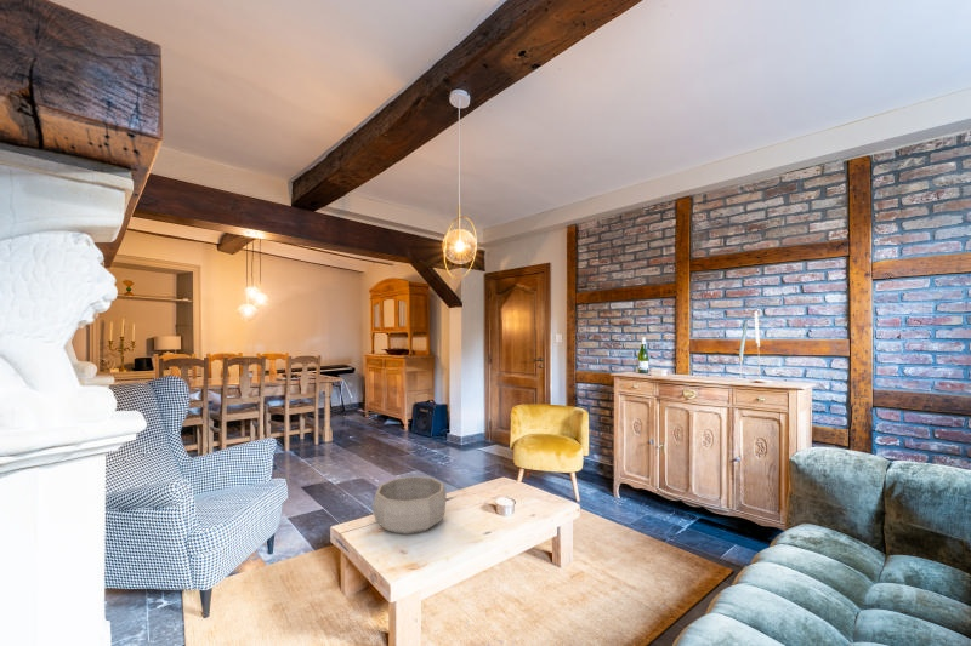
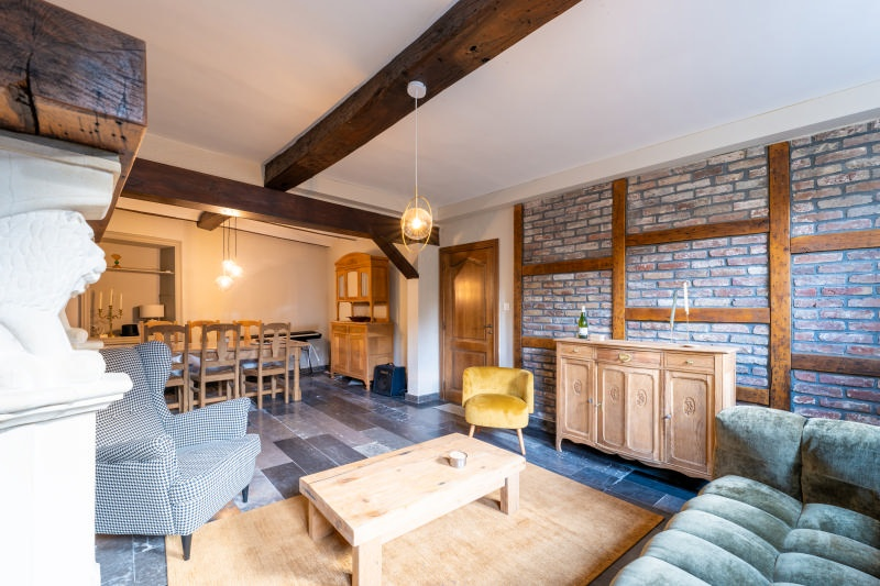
- decorative bowl [371,475,448,536]
